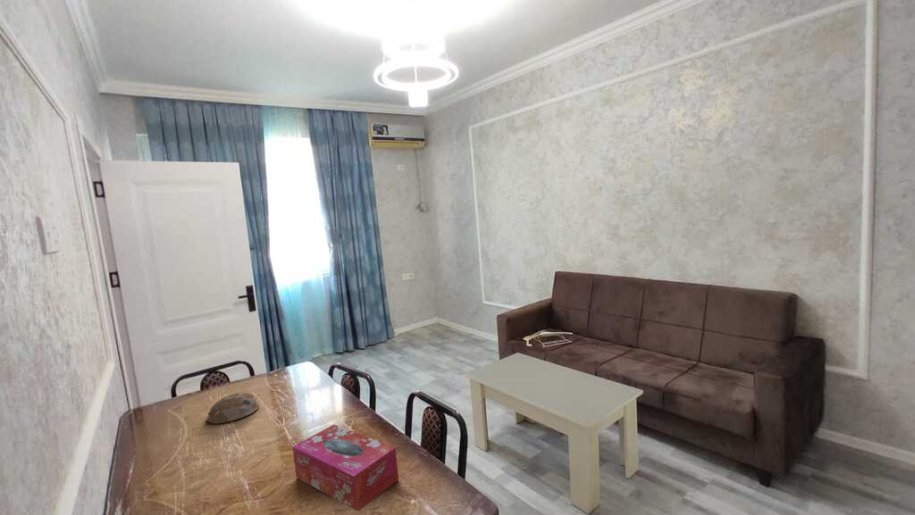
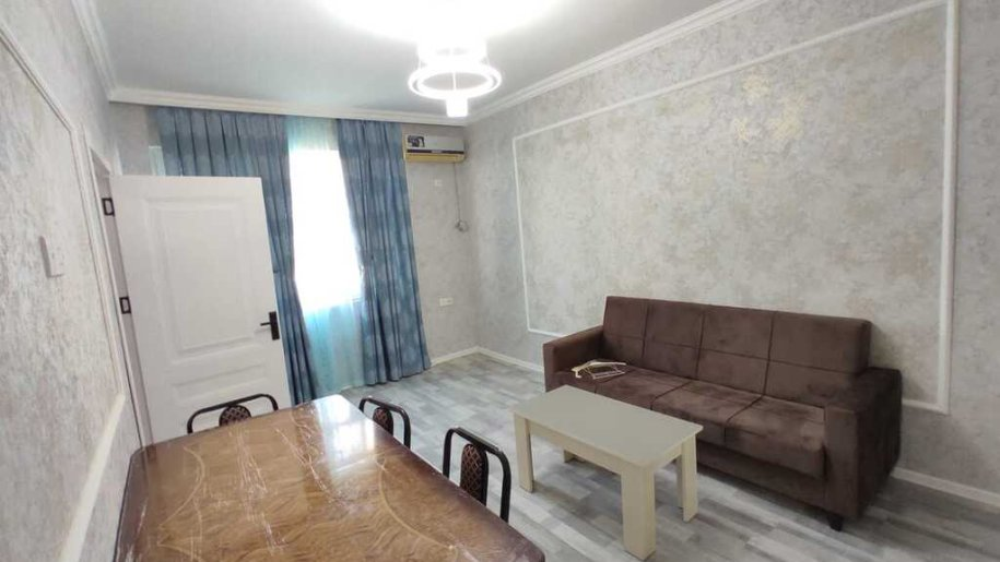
- tissue box [291,424,400,512]
- bowl [206,391,260,425]
